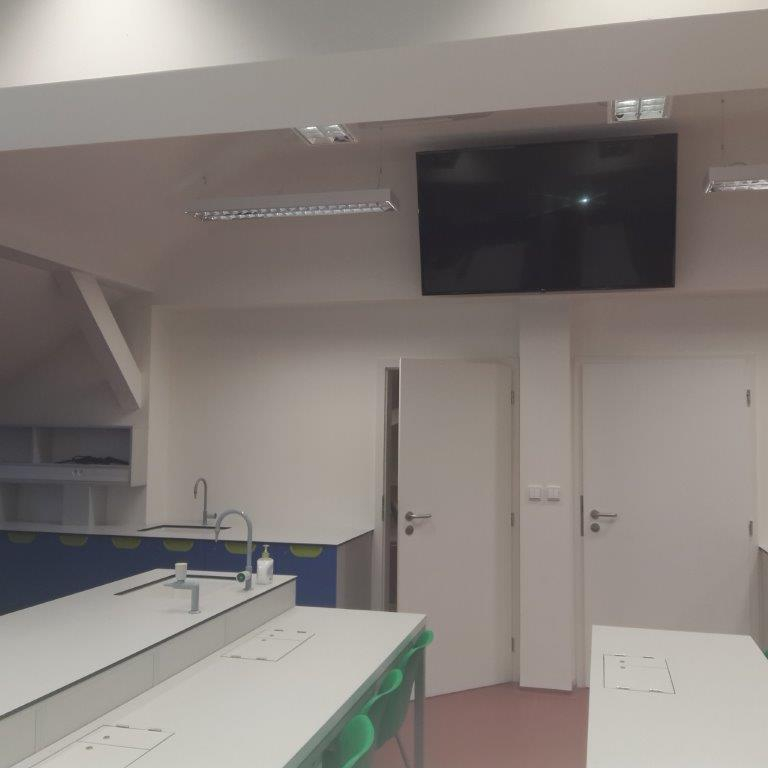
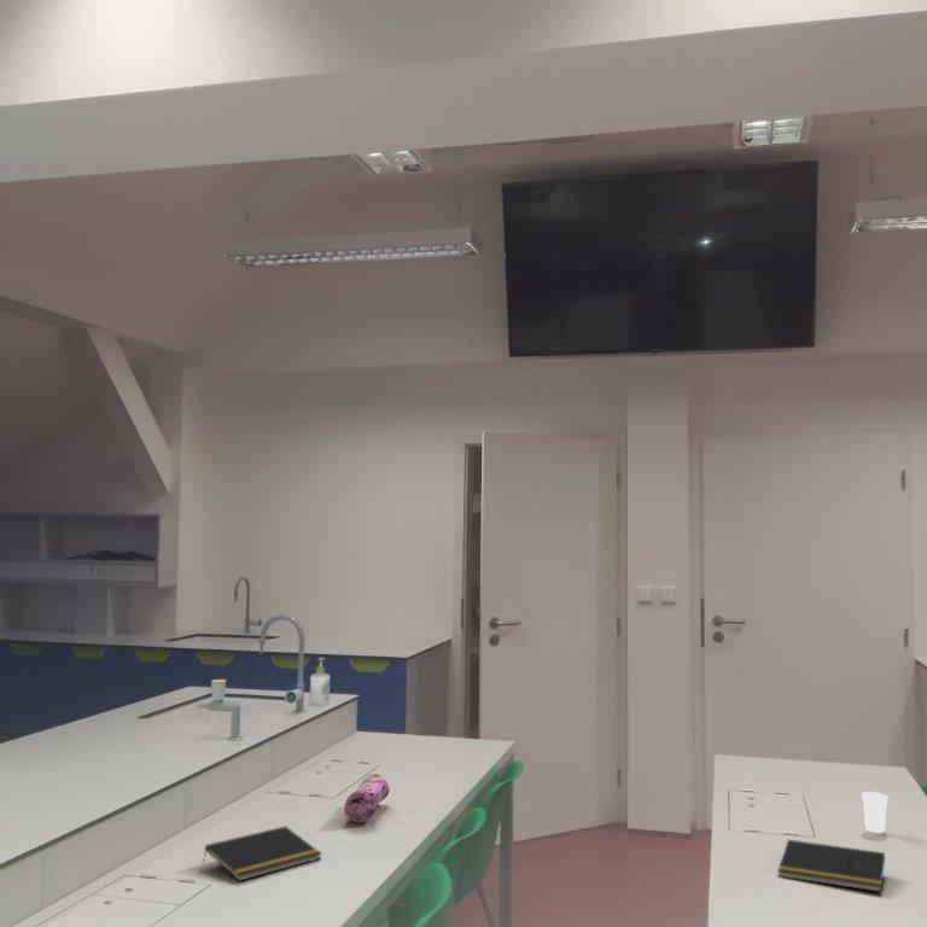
+ pencil case [343,772,391,823]
+ notepad [202,824,323,882]
+ cup [861,791,888,833]
+ notepad [777,839,886,893]
